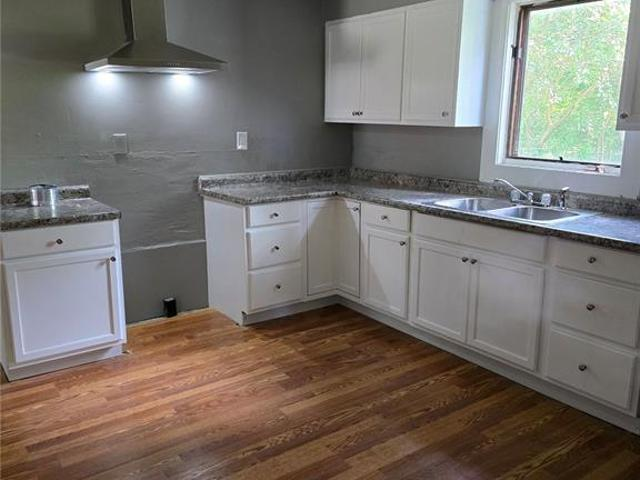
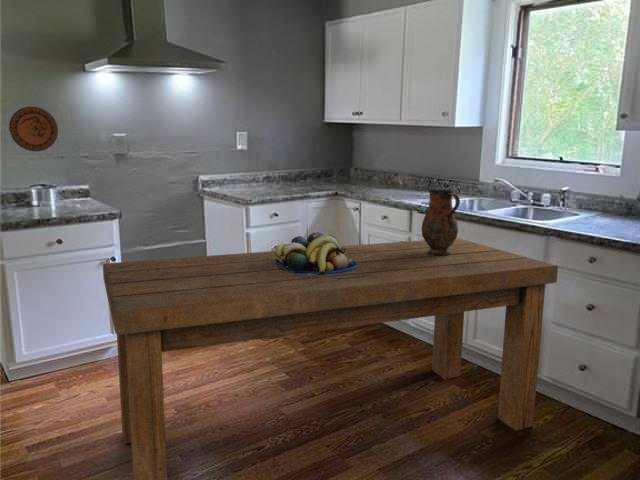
+ dining table [102,237,559,480]
+ fruit bowl [274,231,358,275]
+ decorative plate [8,106,59,152]
+ pitcher [420,188,461,256]
